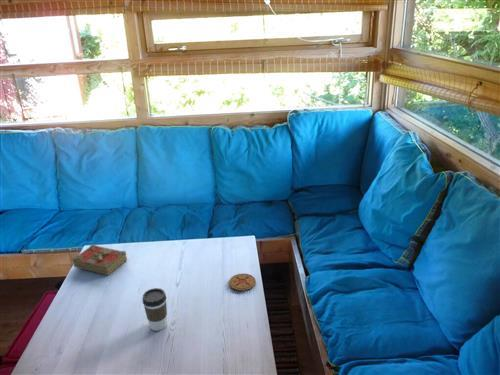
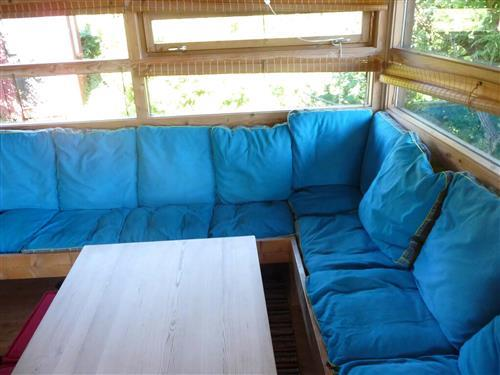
- coaster [228,273,257,292]
- book [71,243,128,276]
- coffee cup [141,287,168,332]
